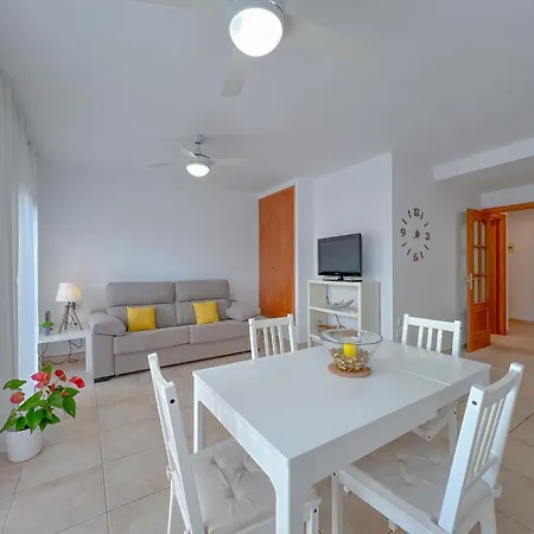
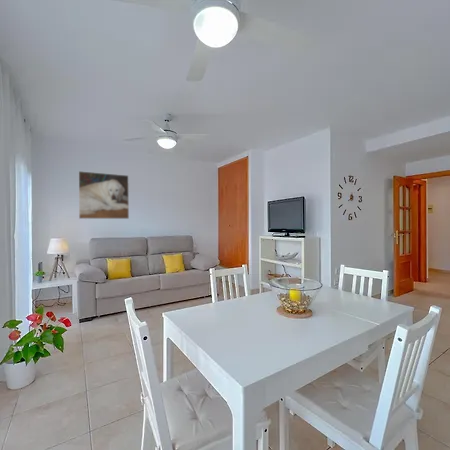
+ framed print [78,170,130,220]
